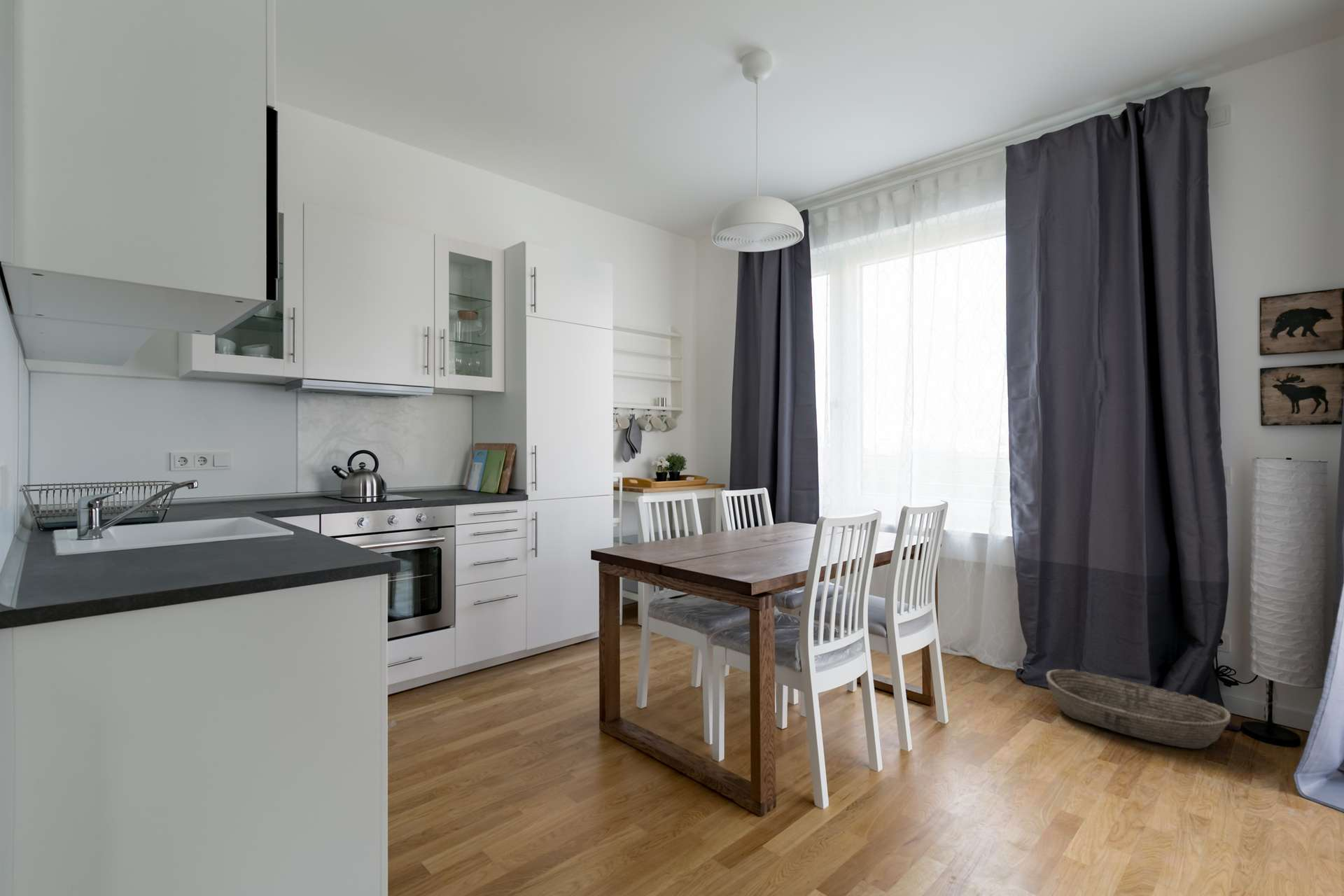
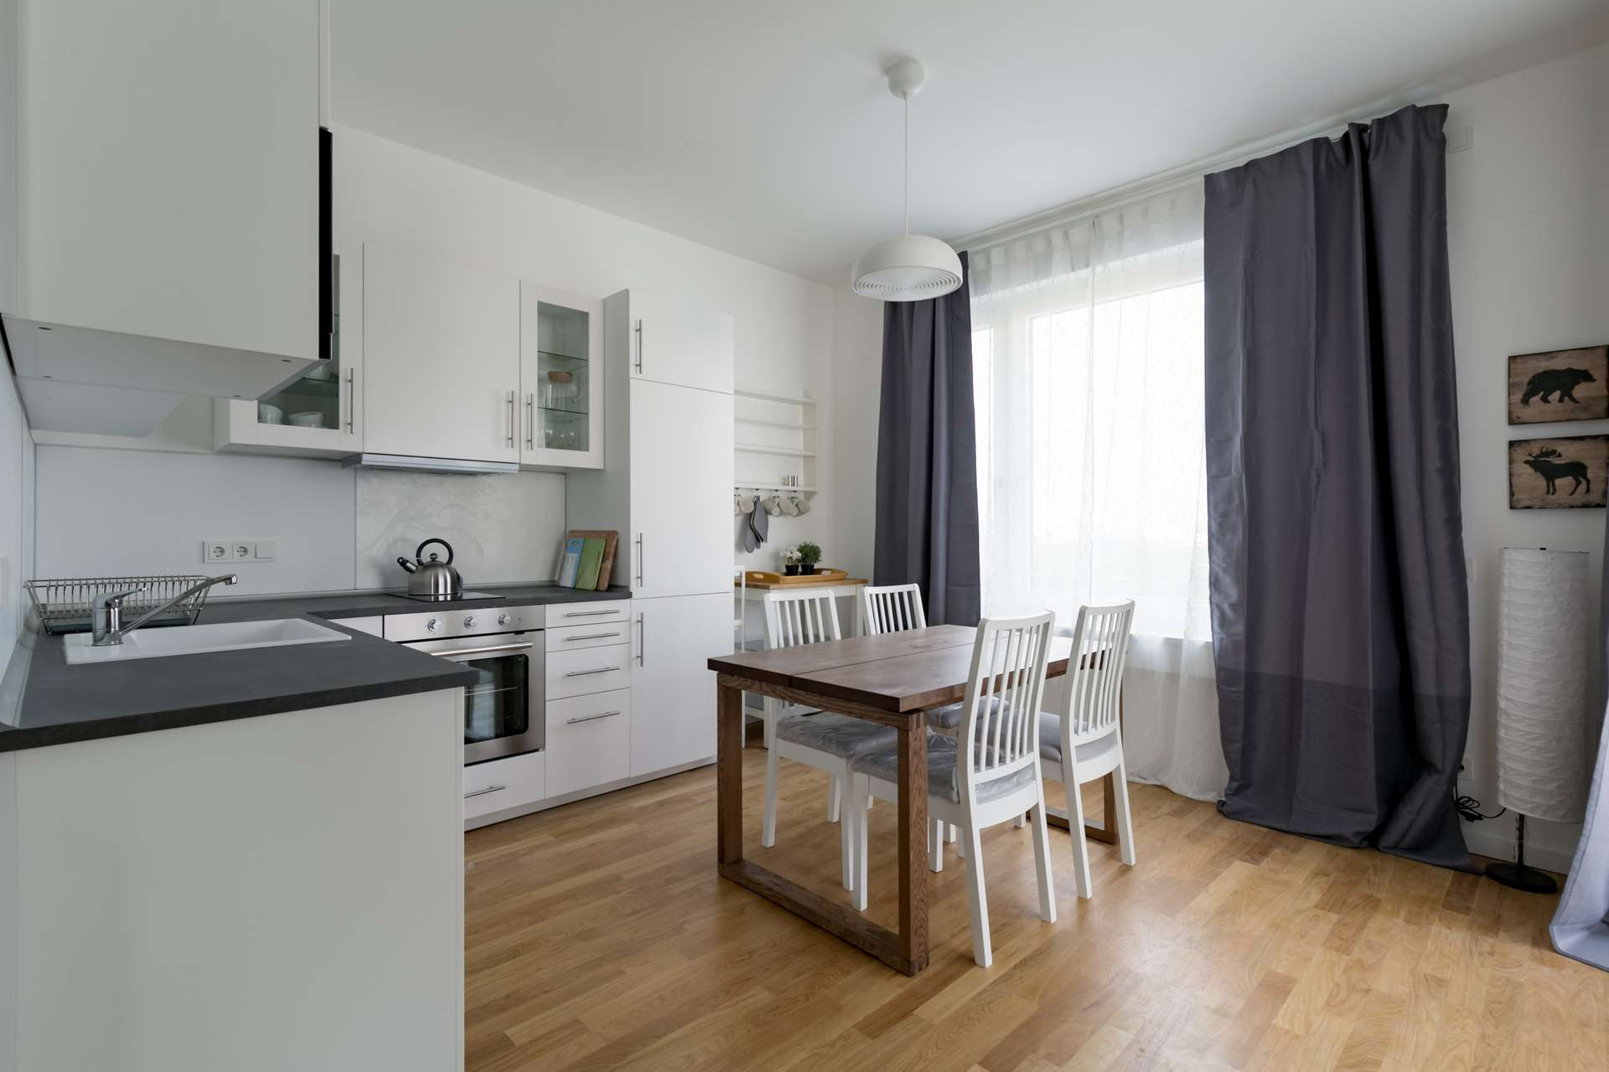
- basket [1046,668,1231,749]
